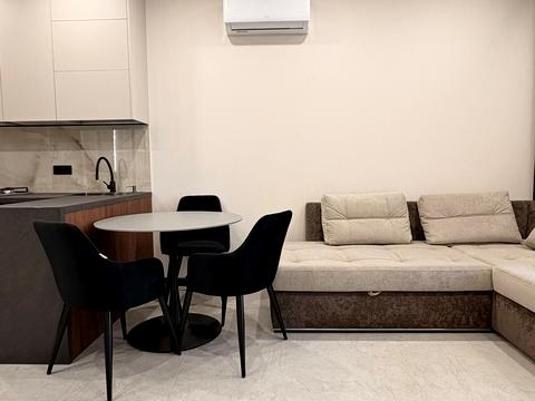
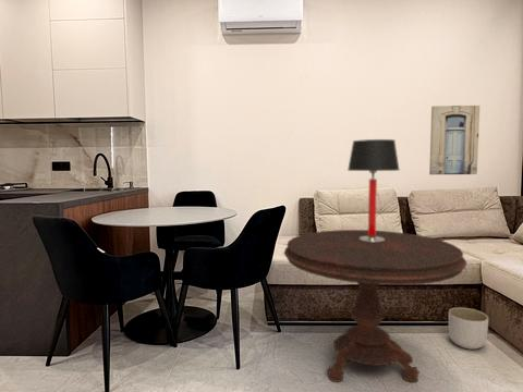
+ side table [283,229,469,383]
+ wall art [428,105,481,175]
+ table lamp [346,138,400,242]
+ planter [448,306,489,351]
